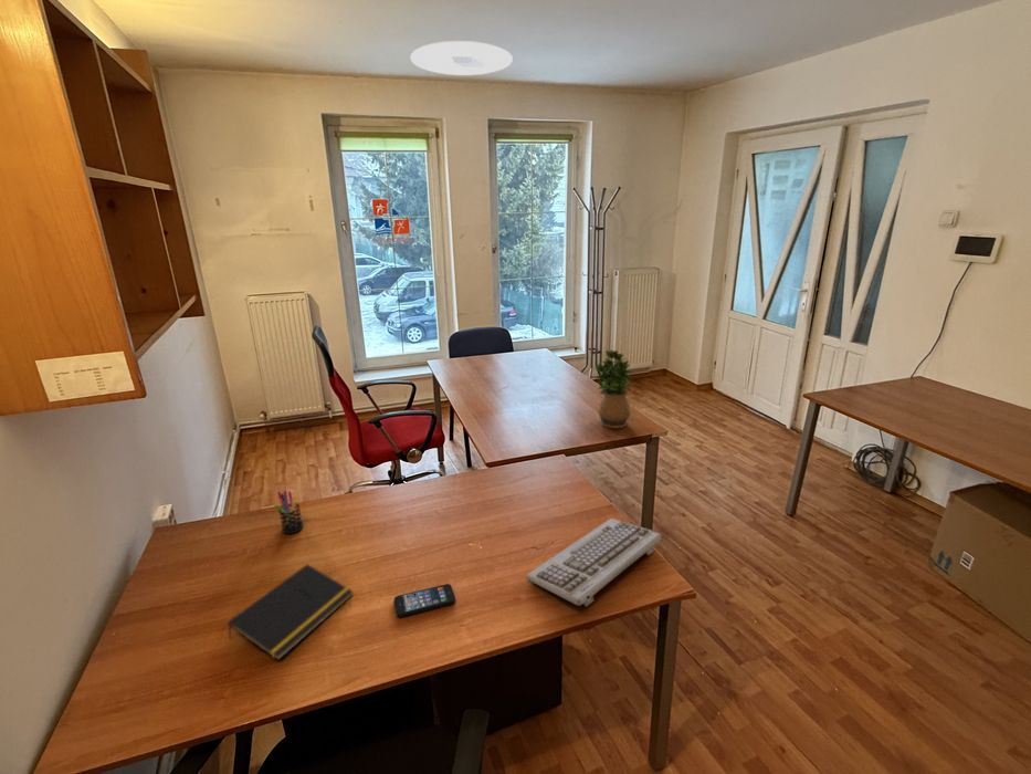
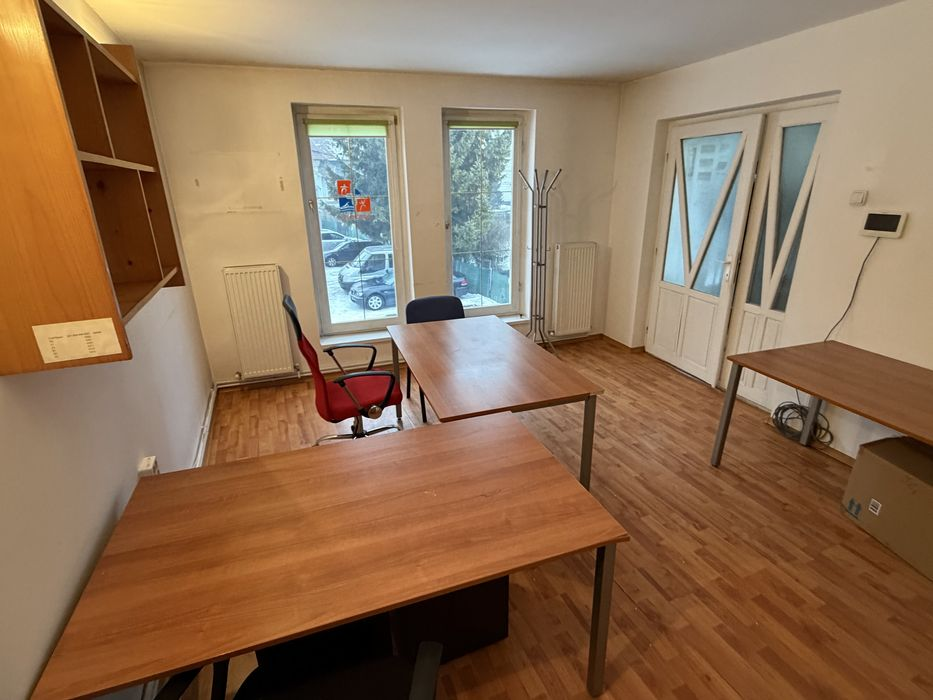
- notepad [227,563,354,661]
- pen holder [274,490,304,535]
- smartphone [393,583,456,618]
- potted plant [593,348,634,429]
- keyboard [525,517,663,608]
- ceiling light [410,40,514,76]
